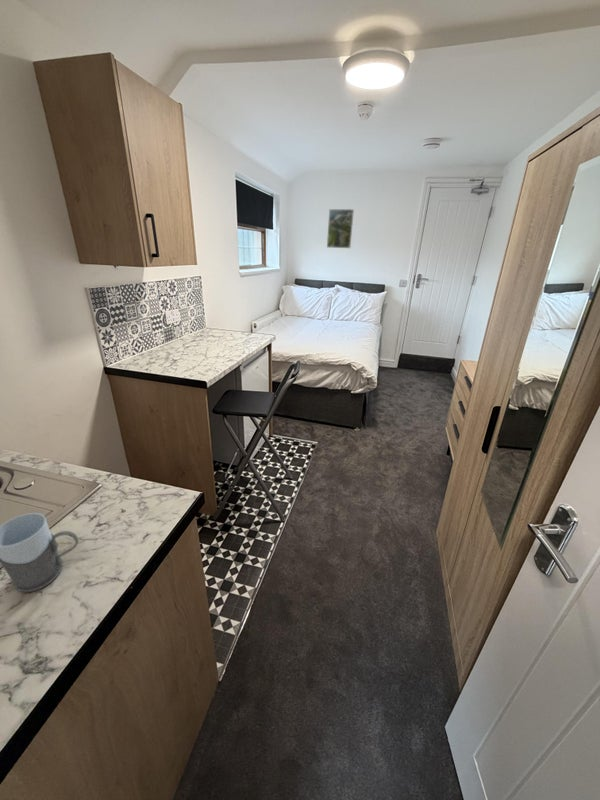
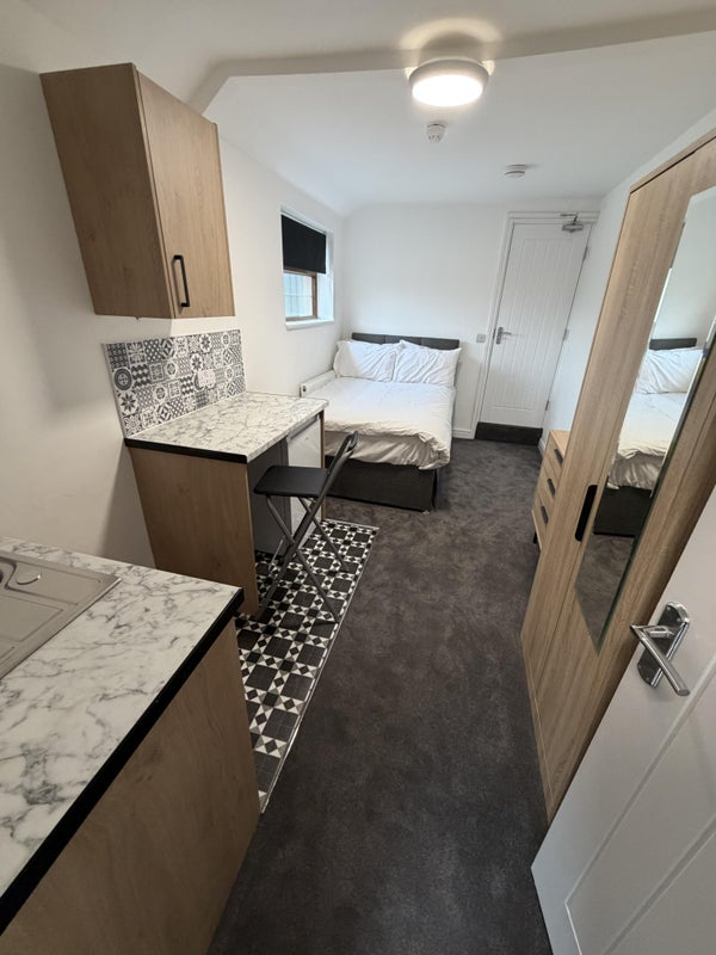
- mug [0,512,79,594]
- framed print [326,208,355,249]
